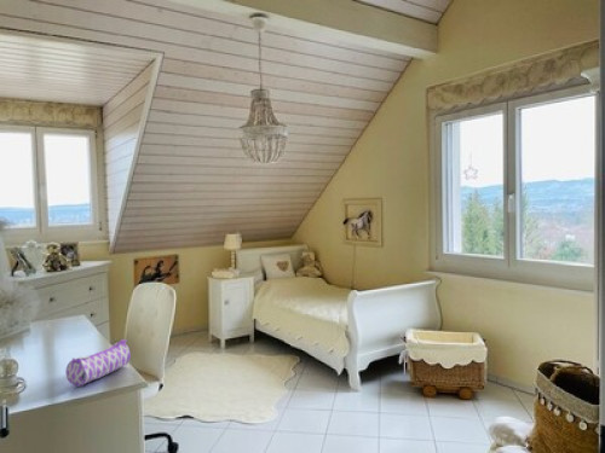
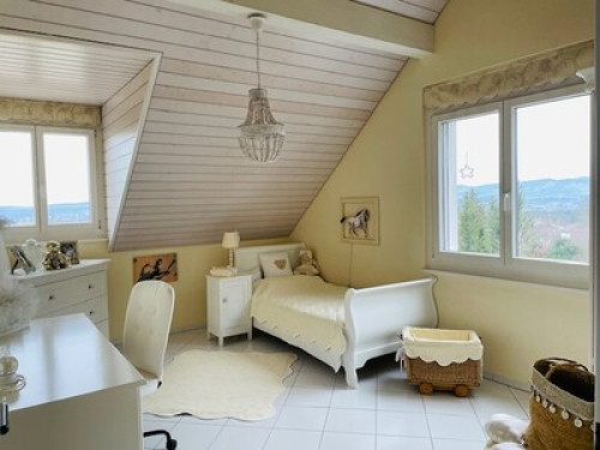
- pencil case [64,338,132,388]
